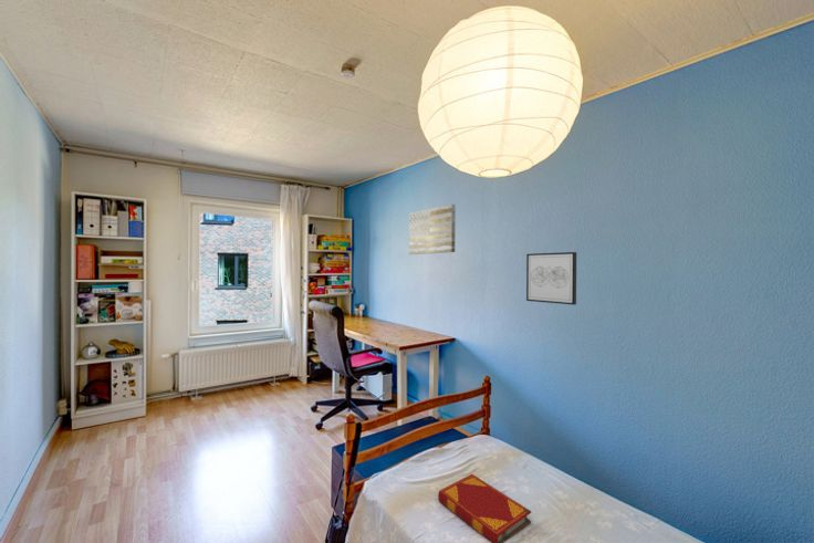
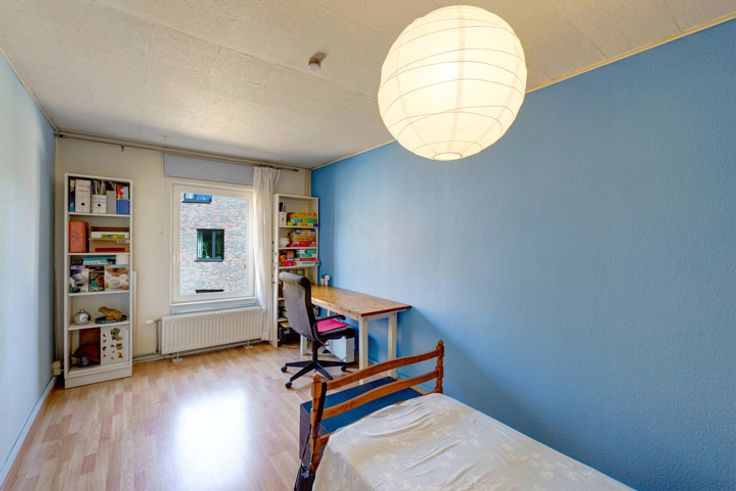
- hardback book [437,473,532,543]
- wall art [408,202,457,255]
- wall art [525,251,577,306]
